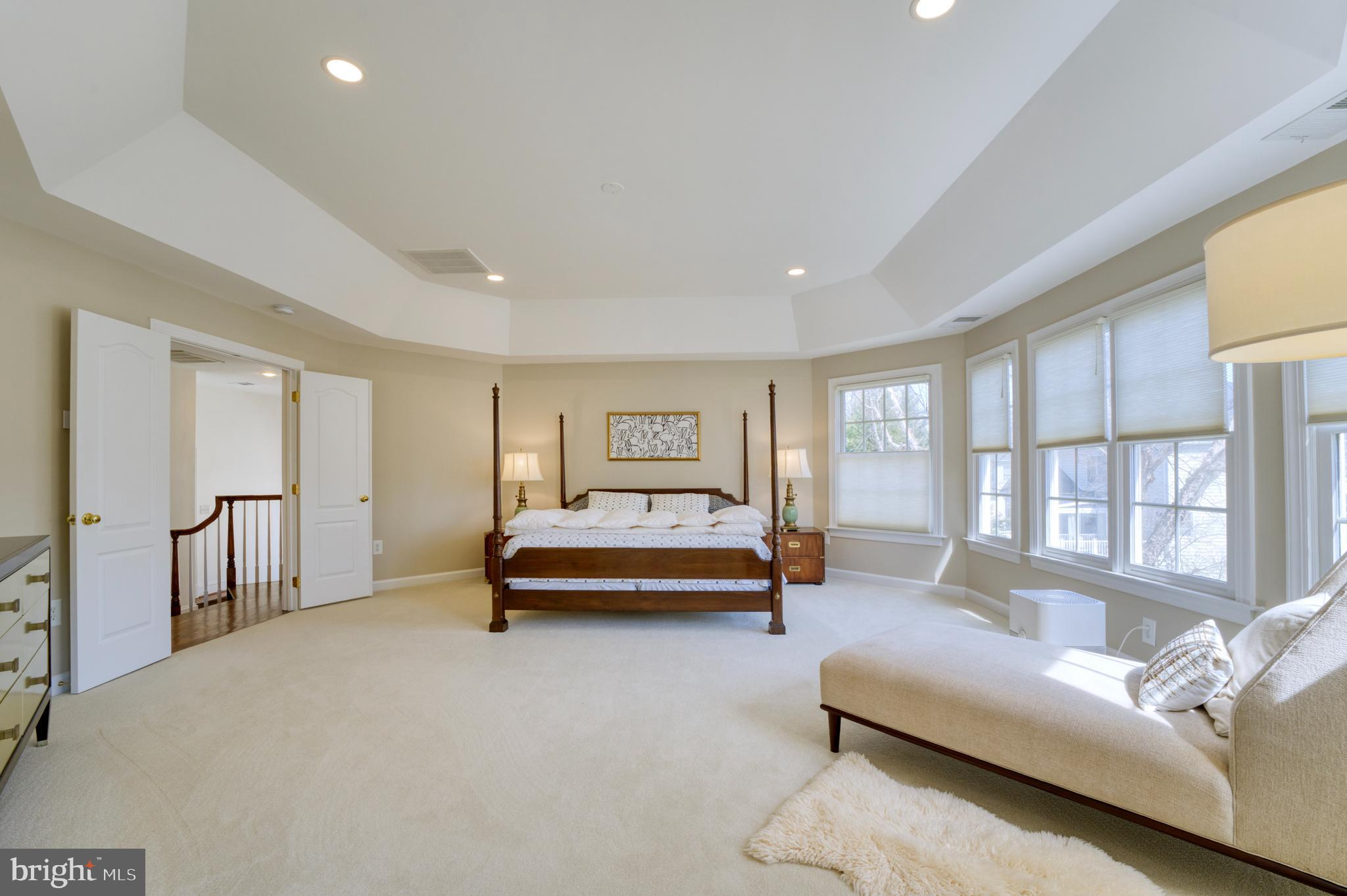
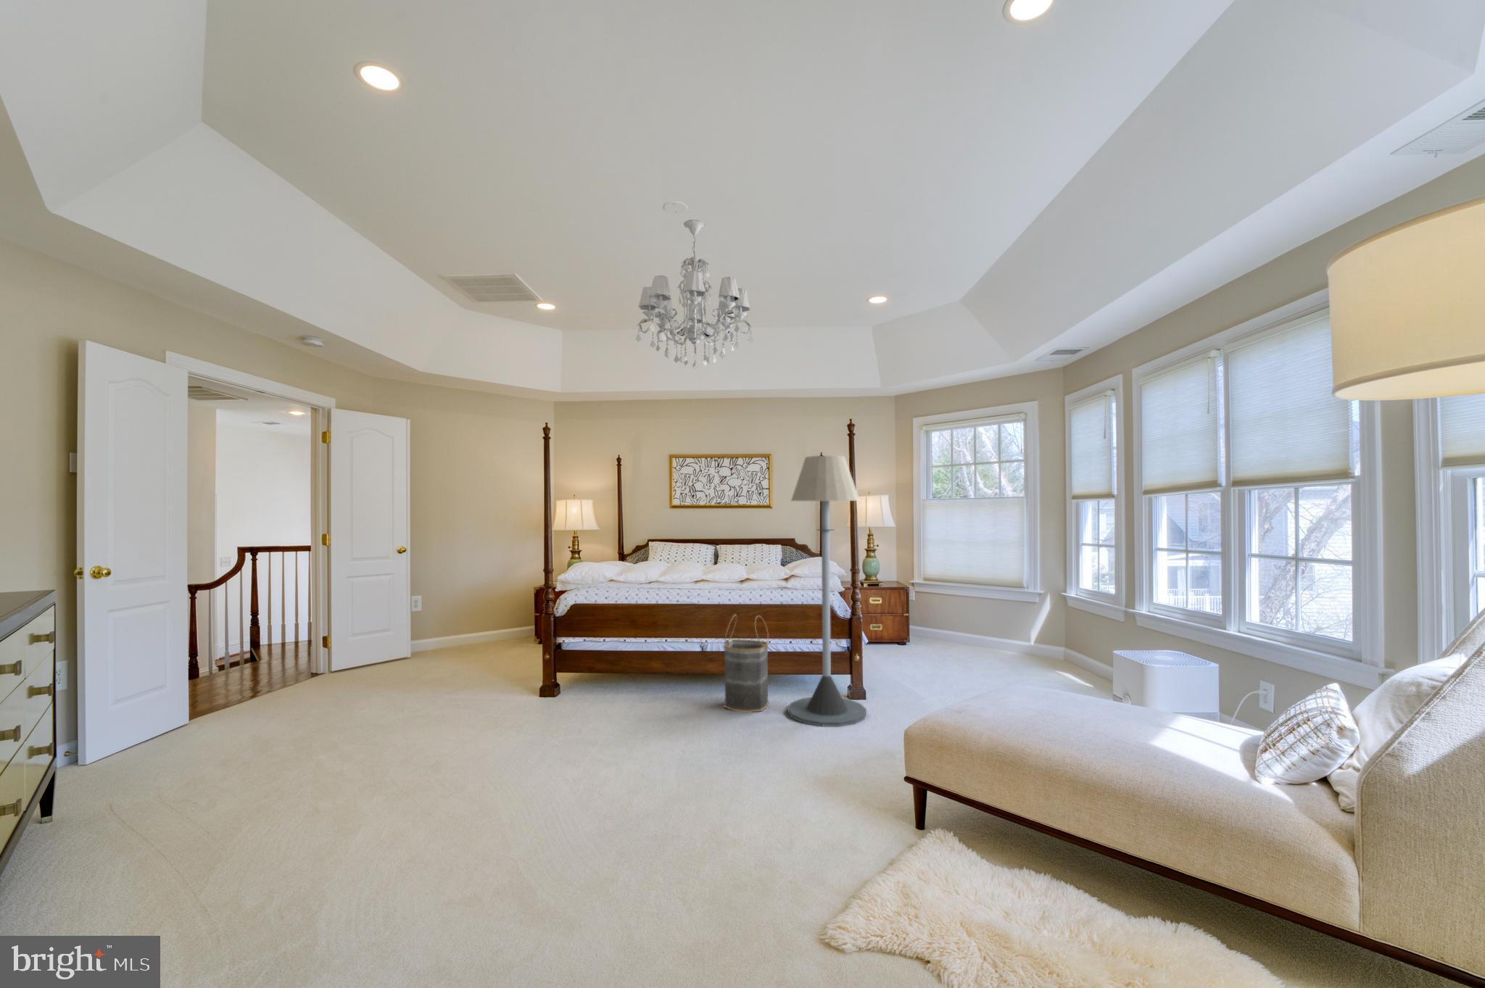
+ basket [723,614,770,713]
+ floor lamp [787,455,868,727]
+ chandelier [635,219,755,369]
